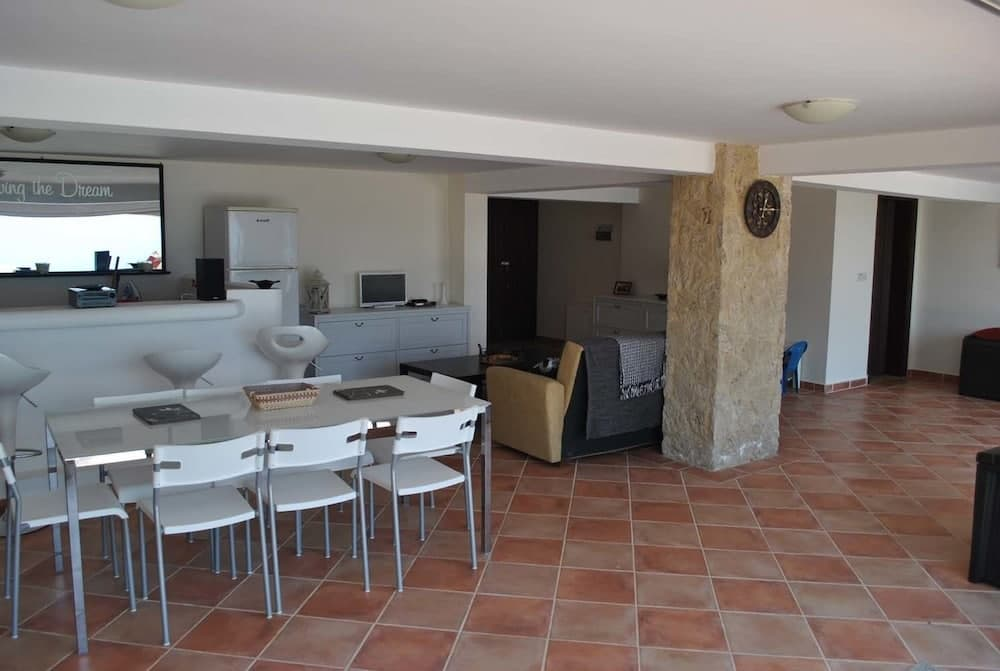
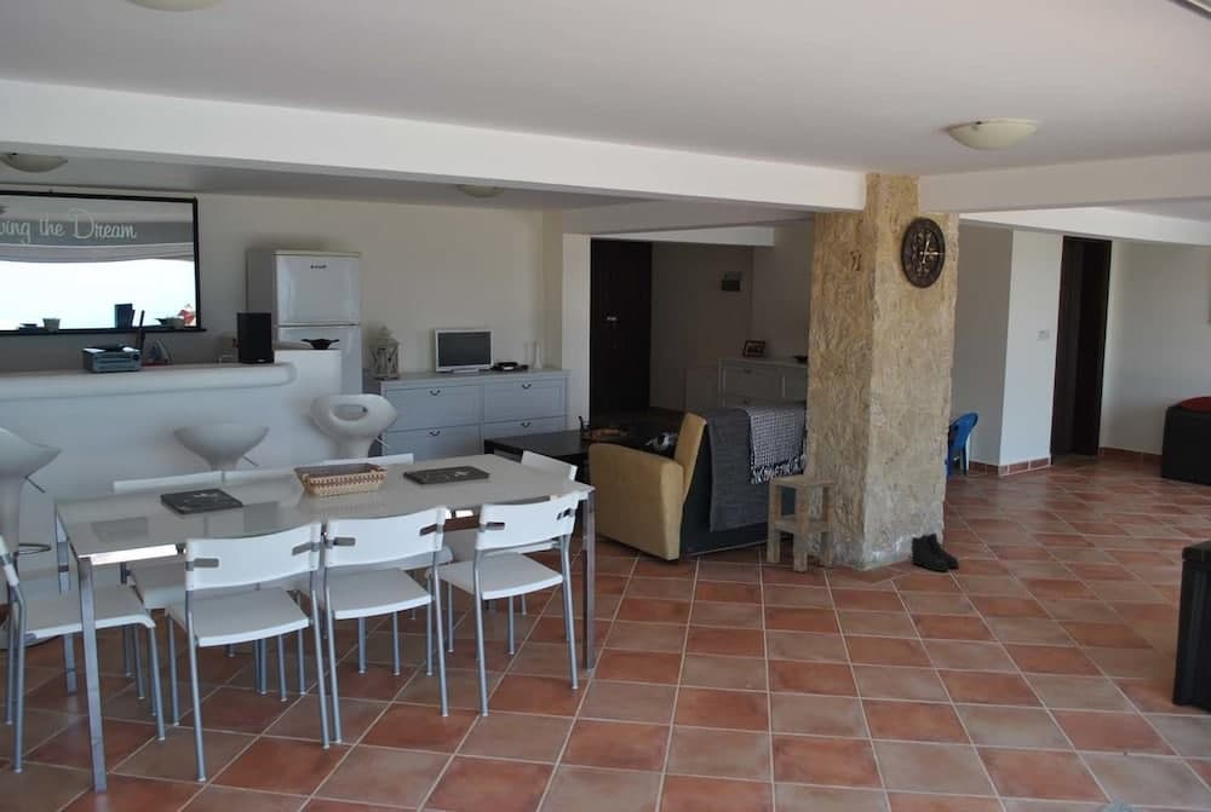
+ side table [767,473,837,574]
+ boots [909,531,960,572]
